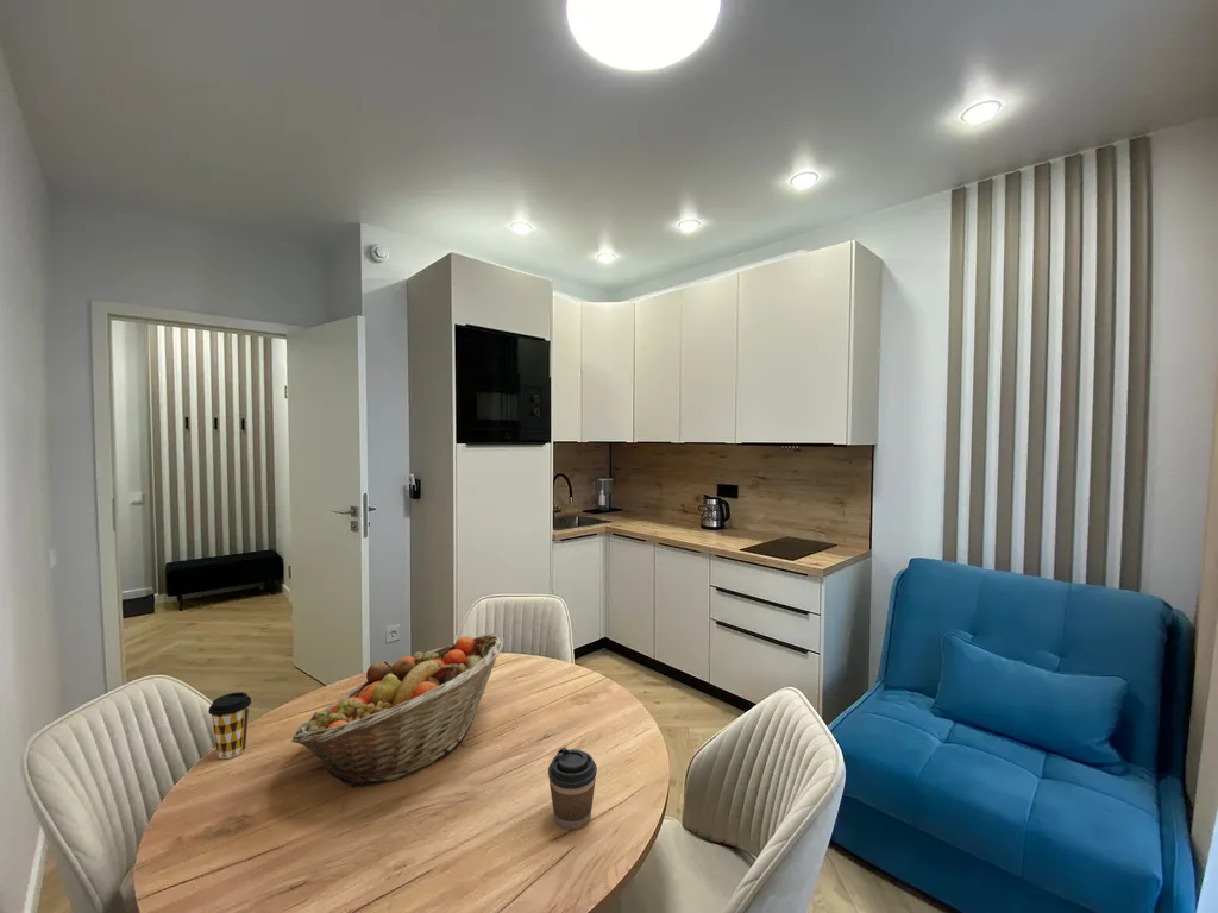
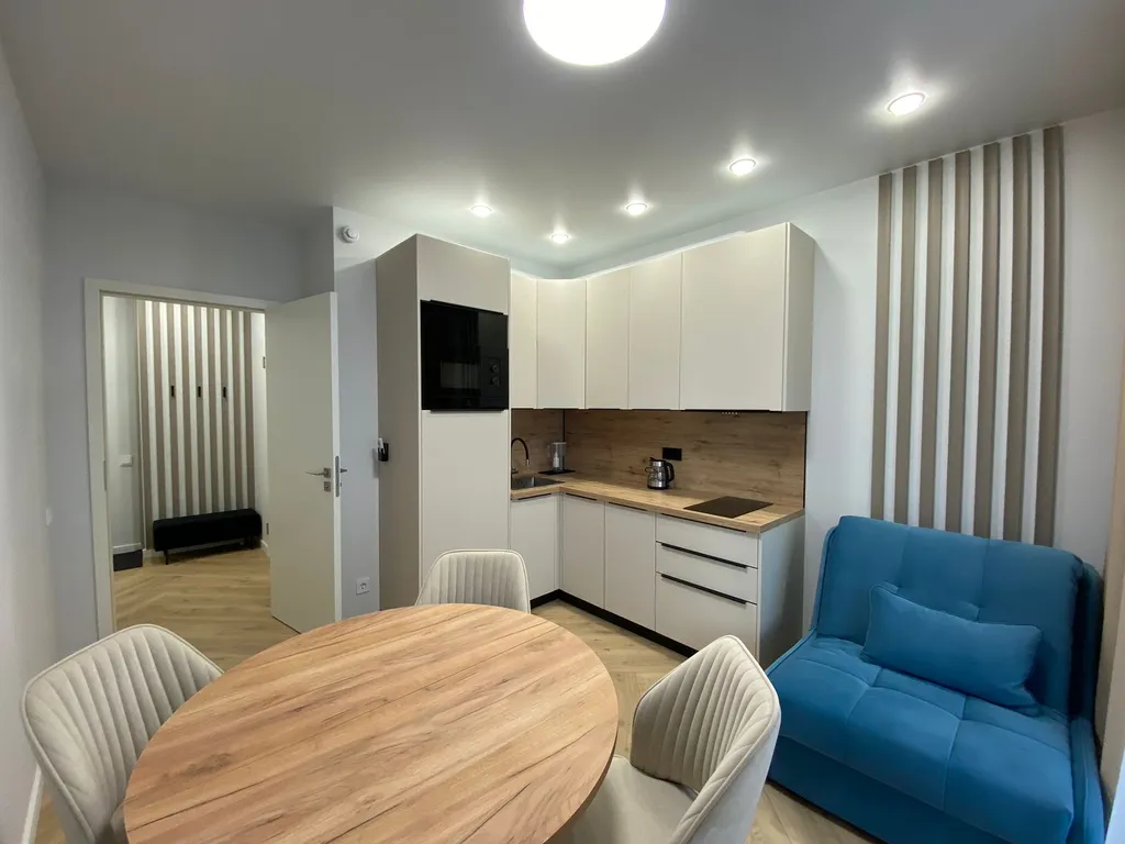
- fruit basket [290,632,504,789]
- coffee cup [547,747,598,831]
- coffee cup [207,691,252,760]
